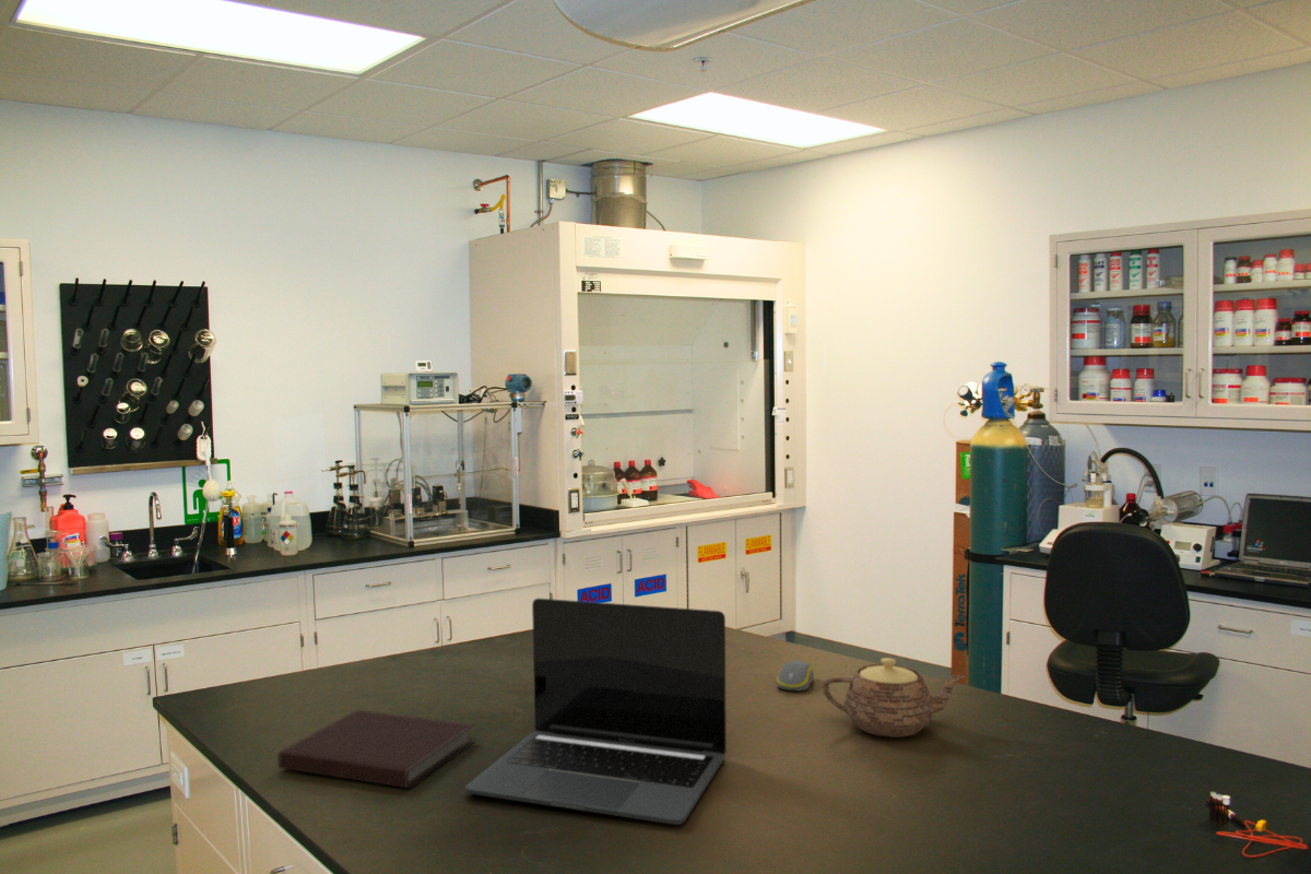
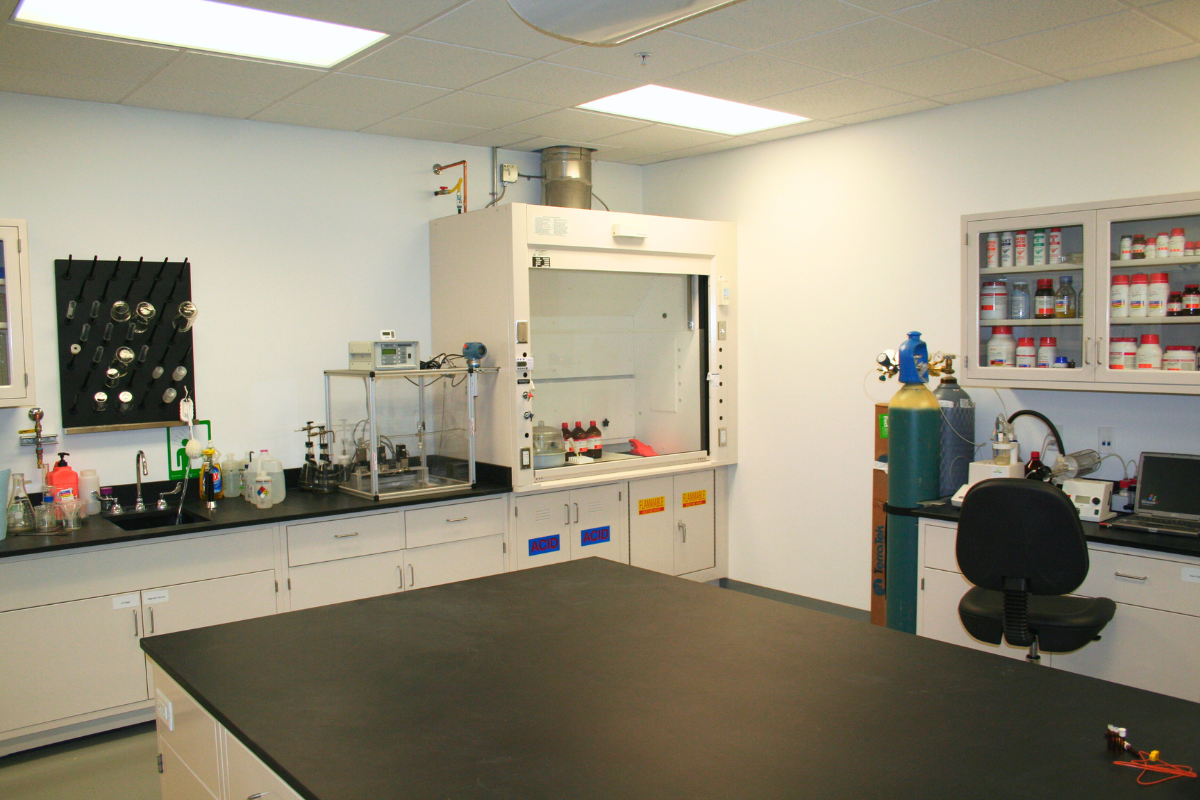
- computer mouse [776,660,815,692]
- teapot [820,657,967,739]
- laptop [464,598,728,826]
- notebook [277,709,476,789]
